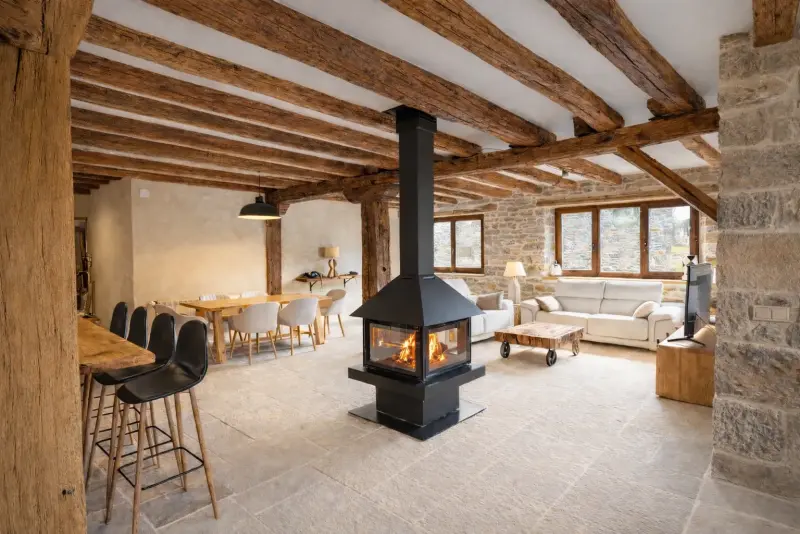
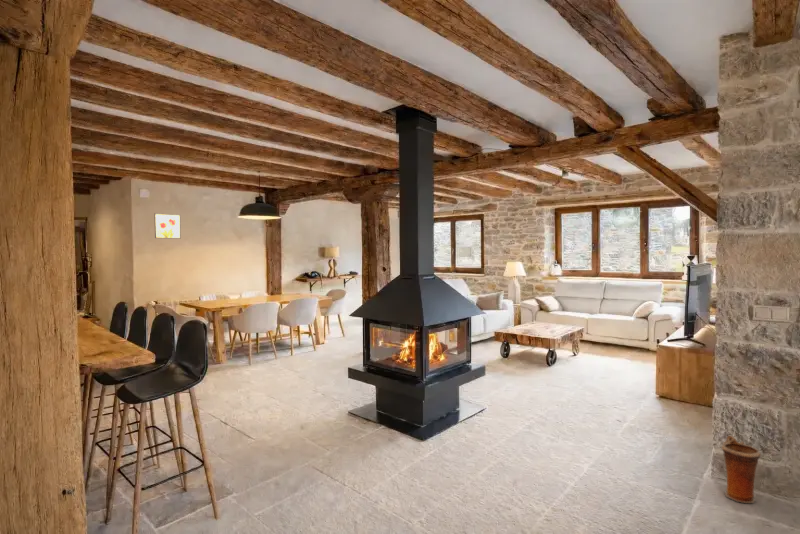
+ wall art [154,212,182,240]
+ vase [720,435,762,504]
